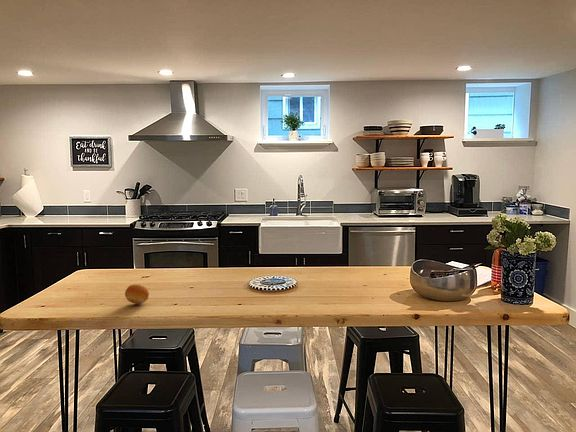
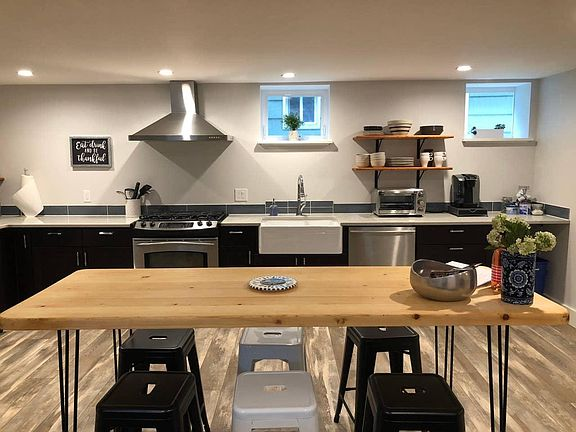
- fruit [124,283,150,305]
